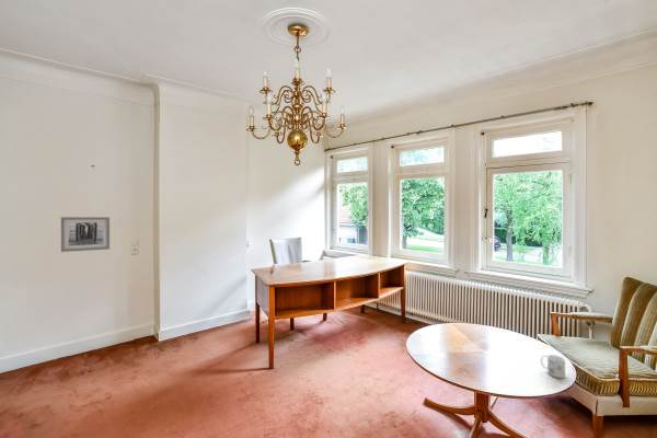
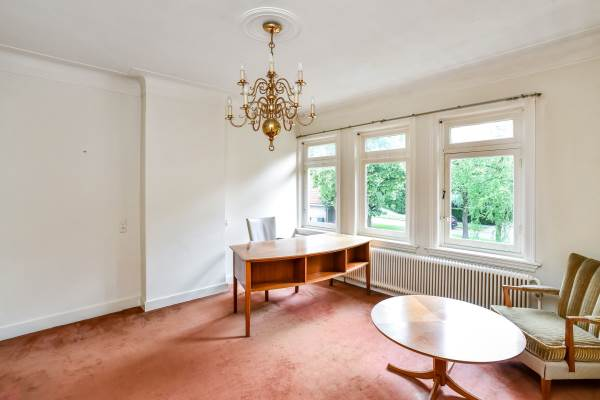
- wall art [60,216,111,253]
- mug [540,354,566,379]
